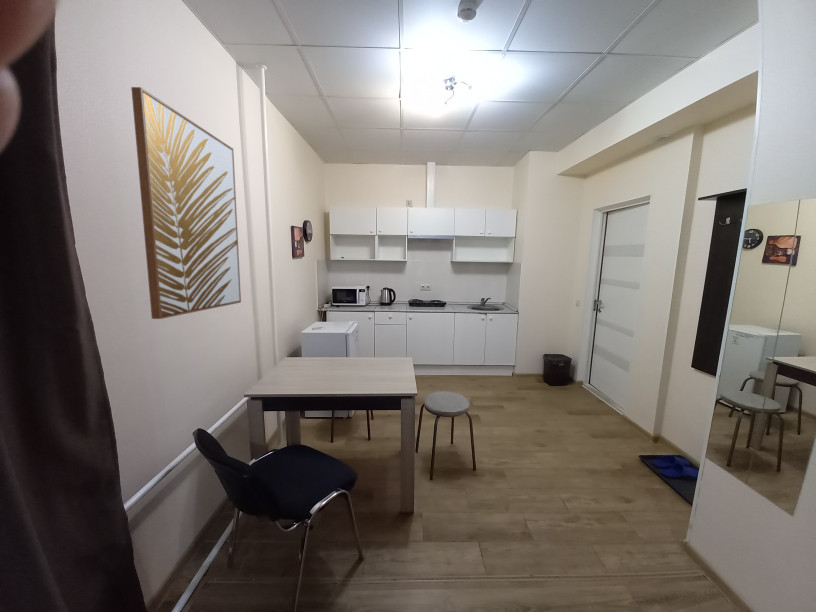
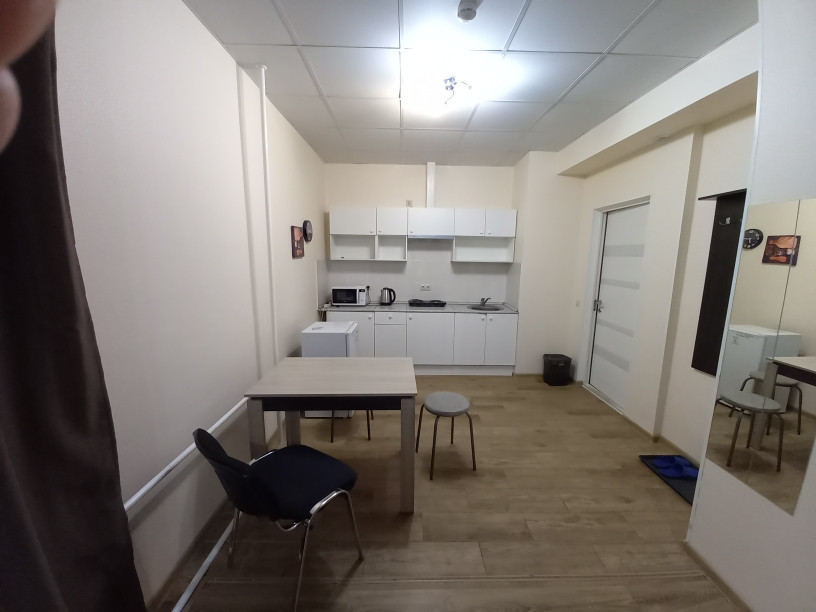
- wall art [130,86,242,320]
